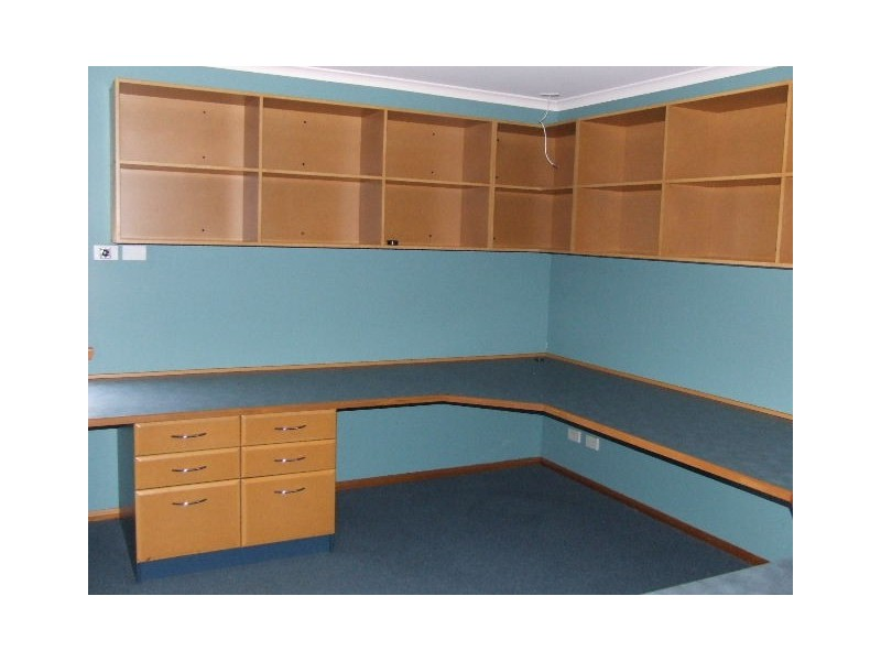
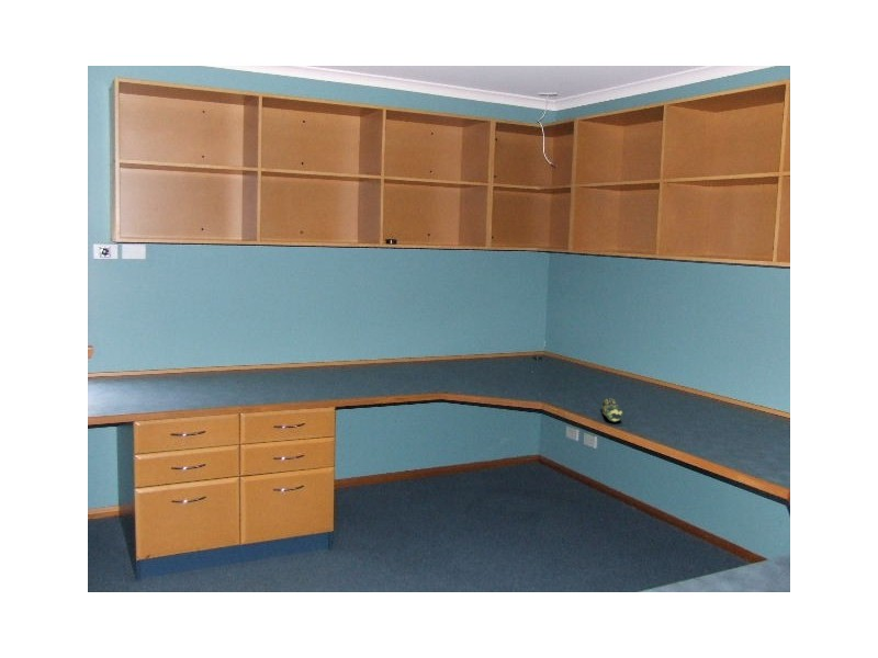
+ pencil case [600,397,624,423]
